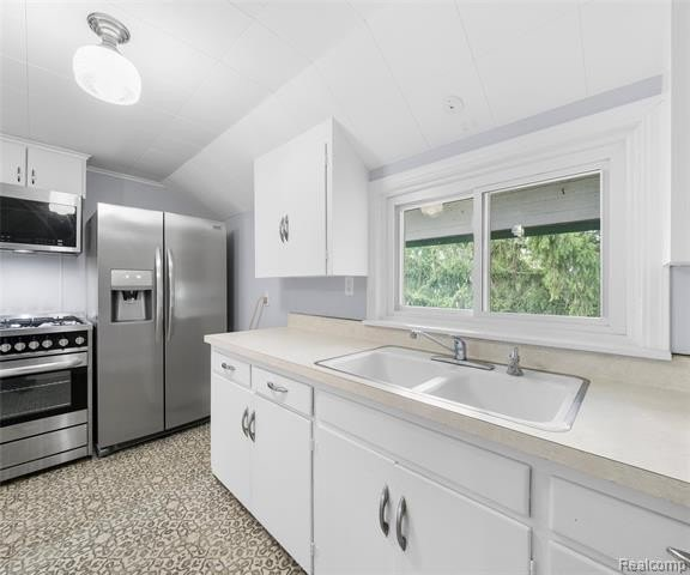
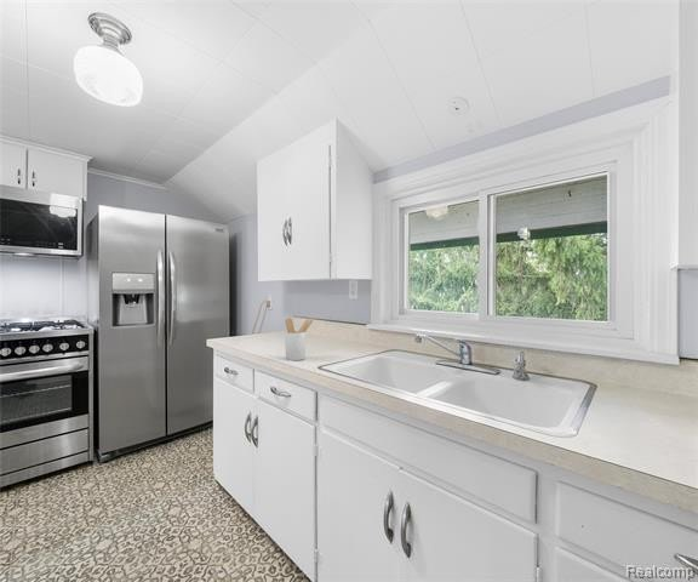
+ utensil holder [284,316,315,361]
